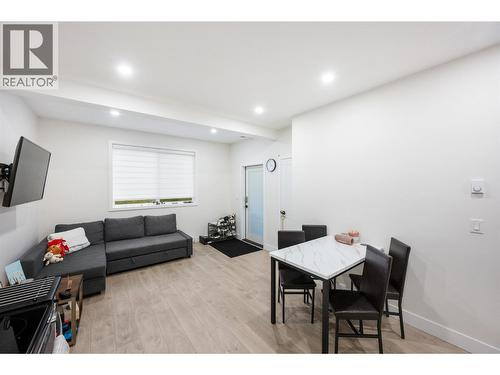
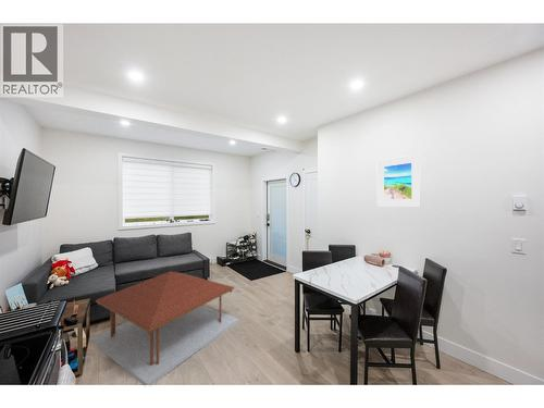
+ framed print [376,153,422,207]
+ coffee table [89,271,240,386]
